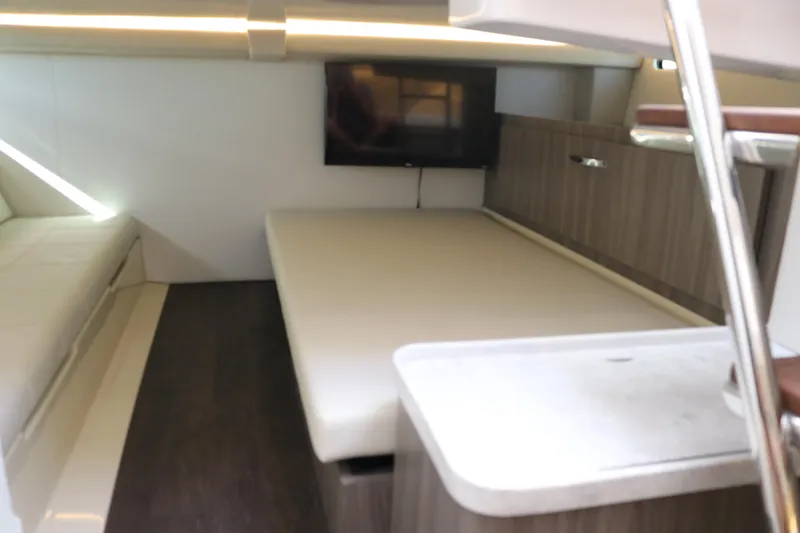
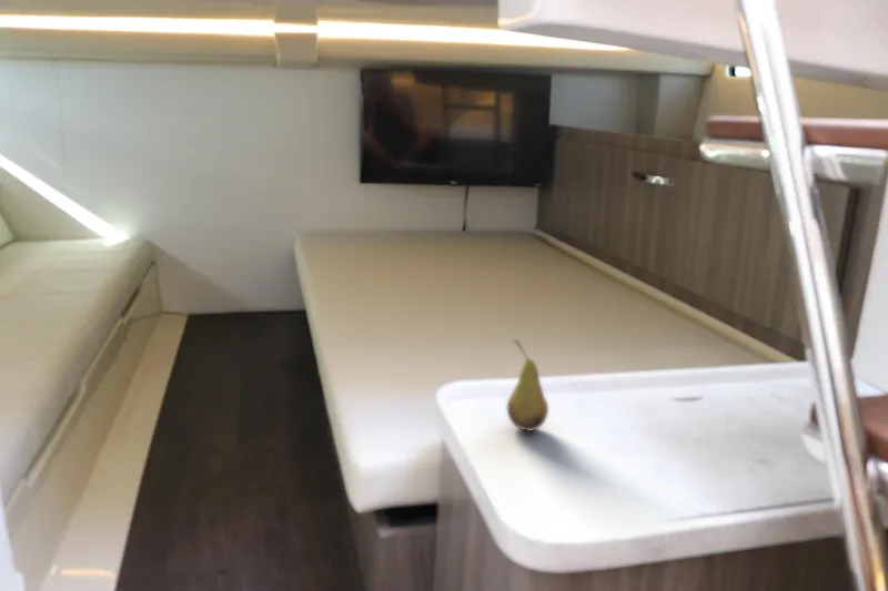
+ fruit [506,338,549,432]
